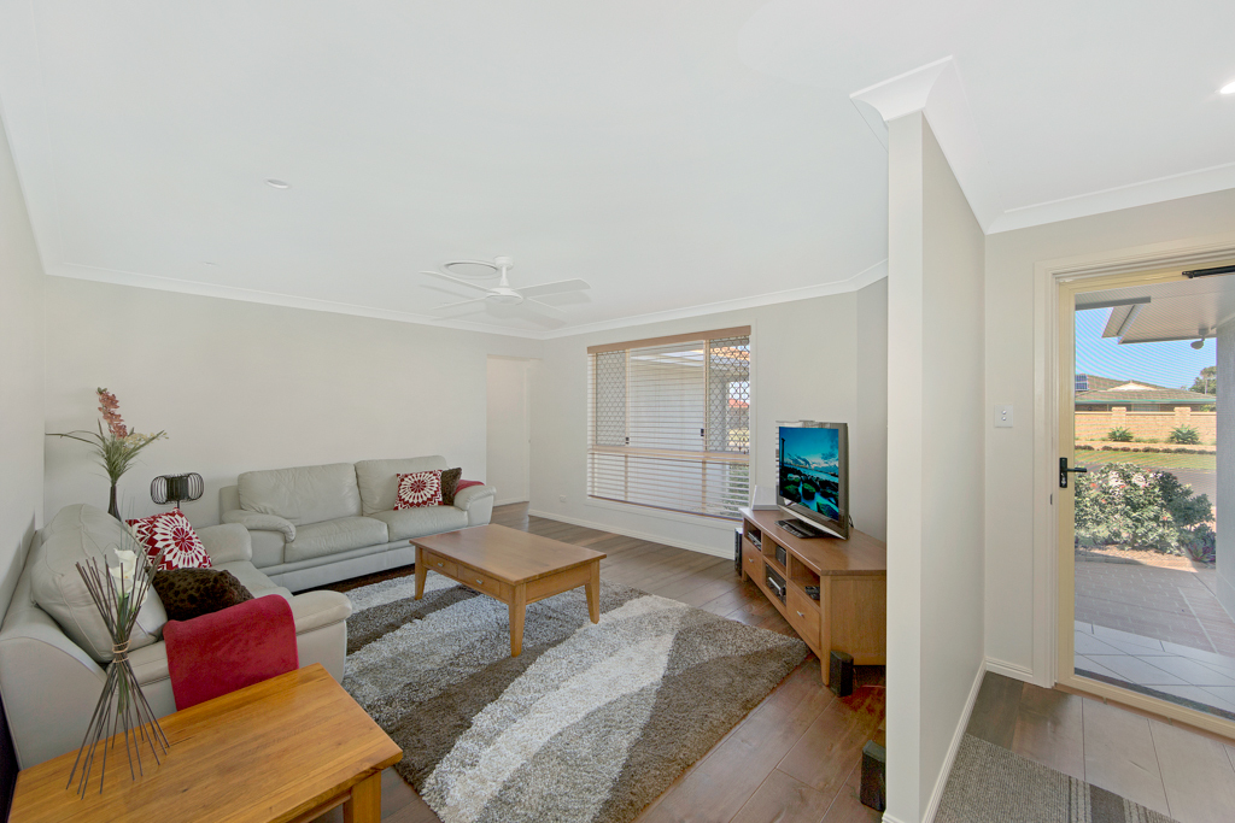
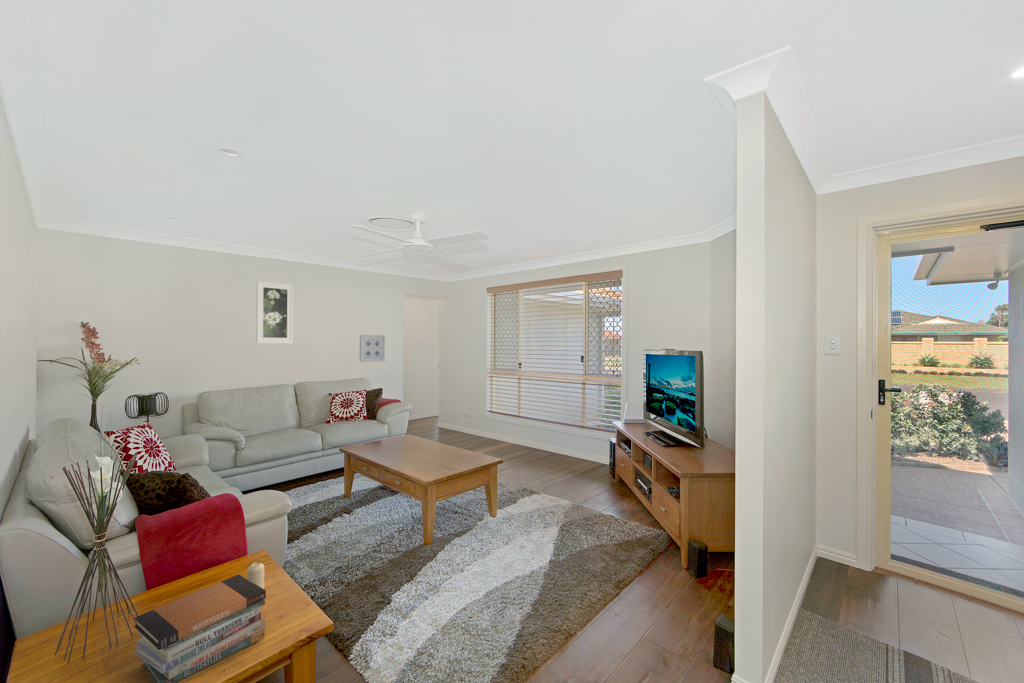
+ book stack [134,574,267,683]
+ wall art [359,334,386,363]
+ candle [246,561,265,589]
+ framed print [255,280,294,344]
